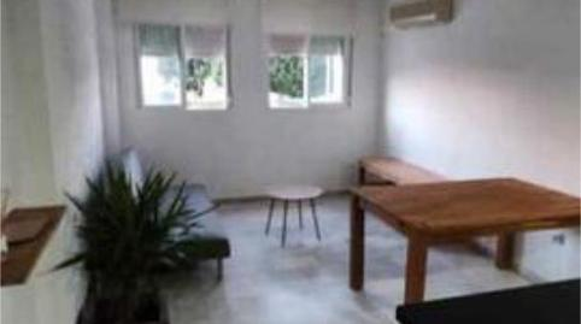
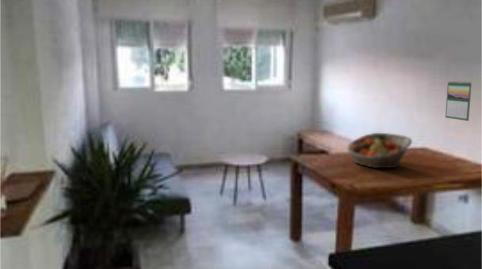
+ fruit basket [346,132,413,169]
+ calendar [444,80,473,122]
